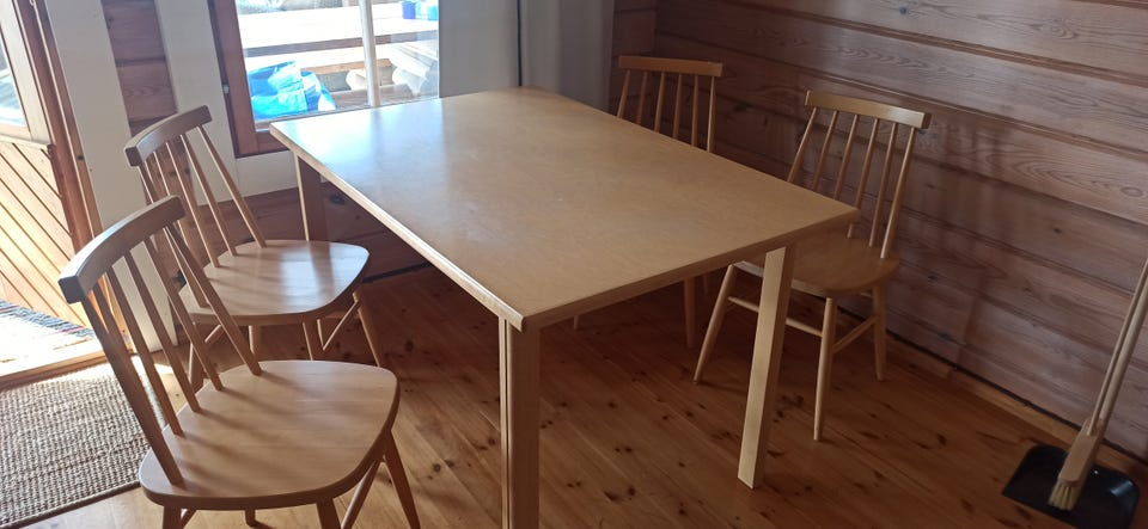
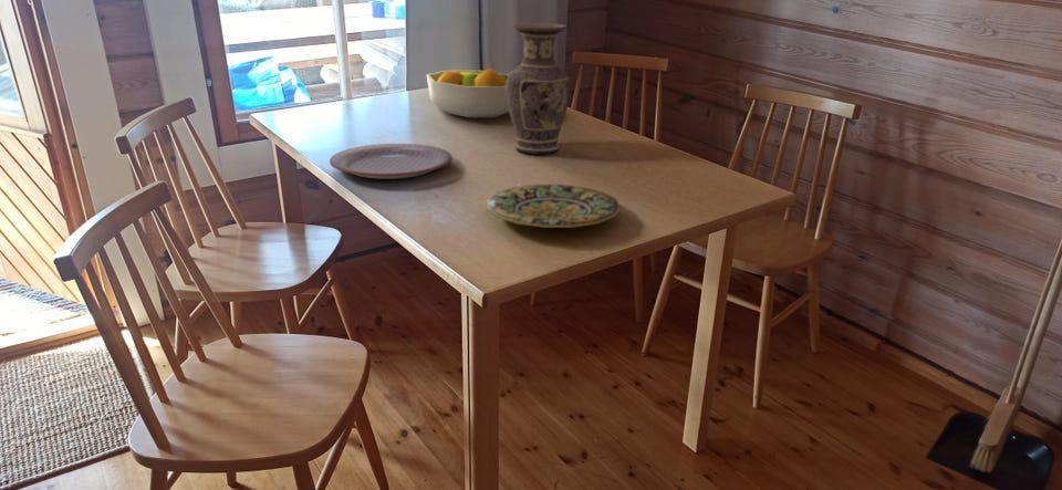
+ vase [507,22,572,155]
+ fruit bowl [425,66,510,118]
+ plate [486,183,622,229]
+ plate [329,143,454,180]
